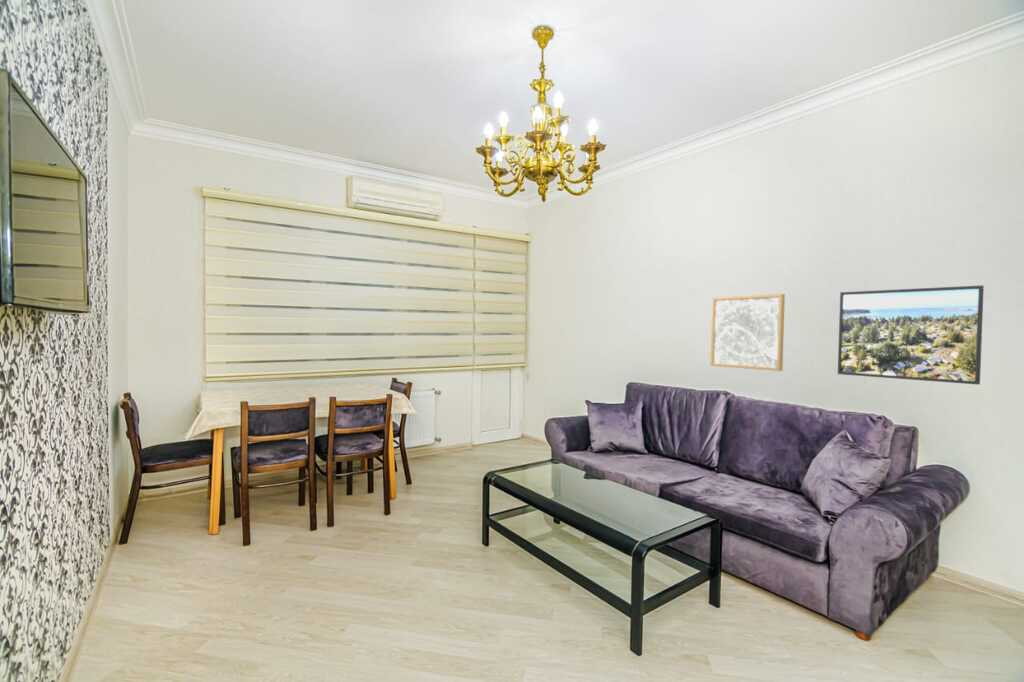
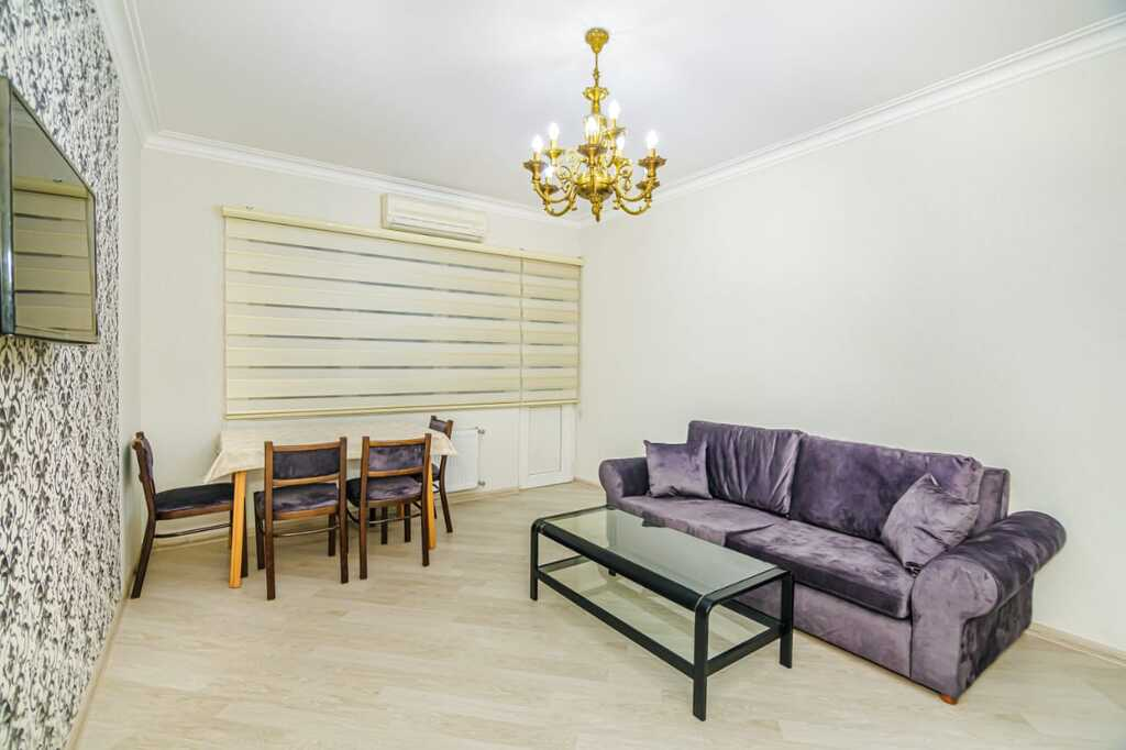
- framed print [837,284,985,386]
- wall art [709,293,786,372]
